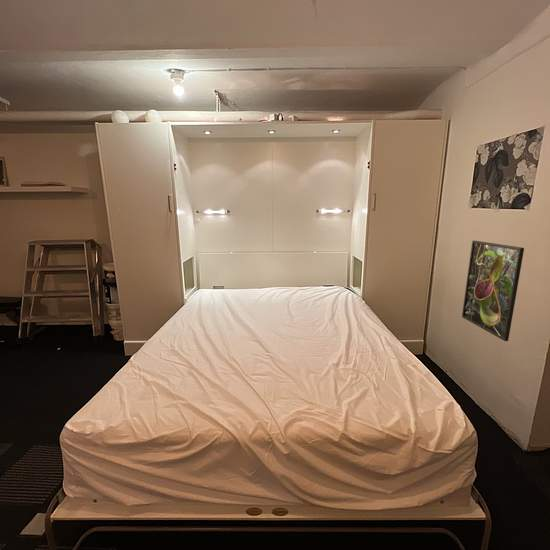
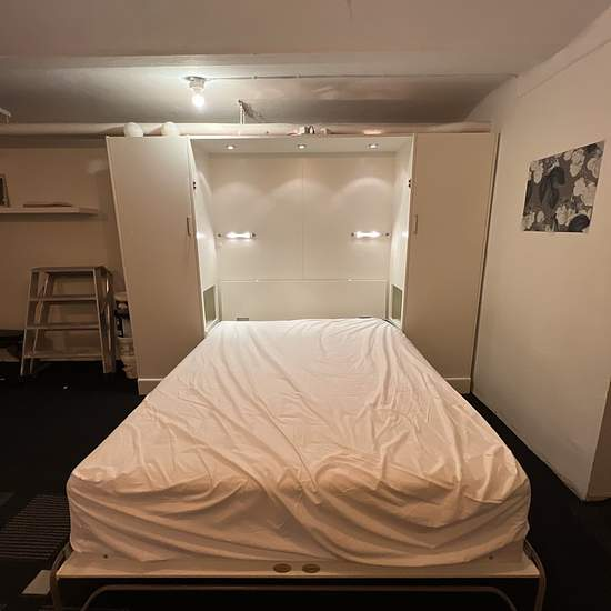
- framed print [461,240,525,342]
